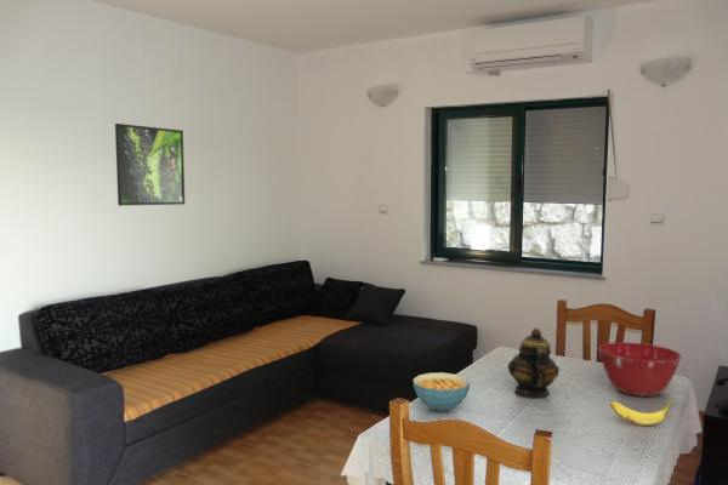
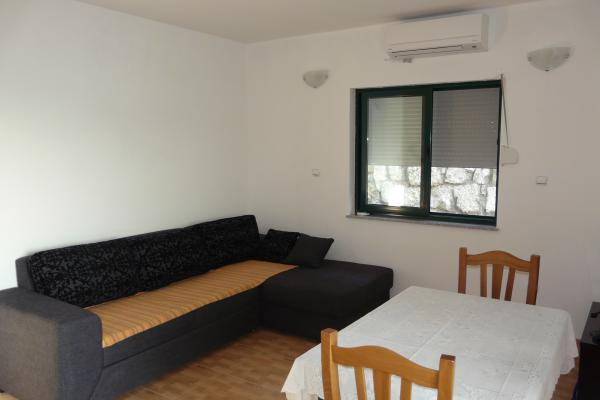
- teapot [507,327,561,399]
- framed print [114,122,186,207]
- cereal bowl [411,371,471,412]
- mixing bowl [597,341,683,398]
- banana [609,399,673,427]
